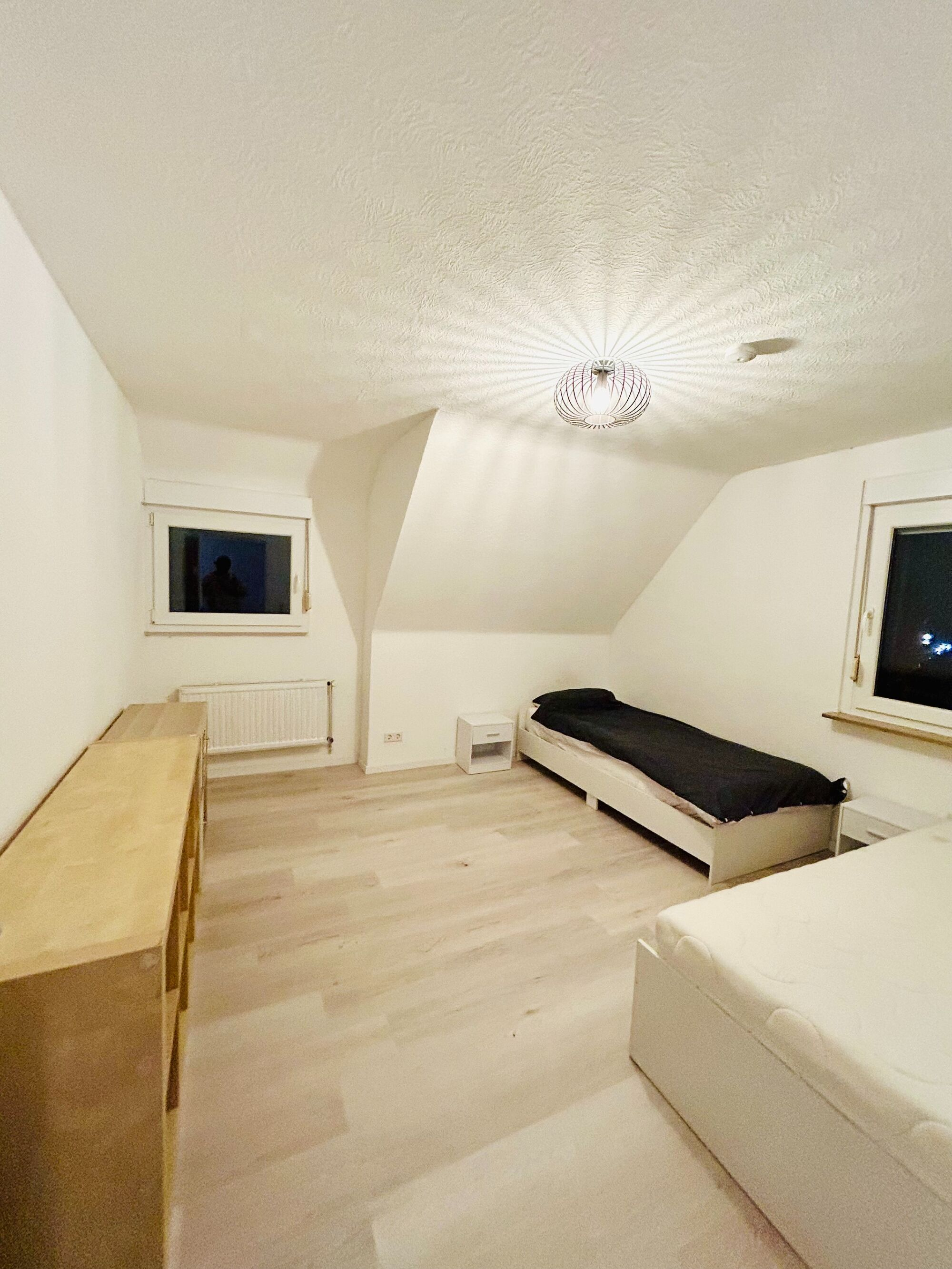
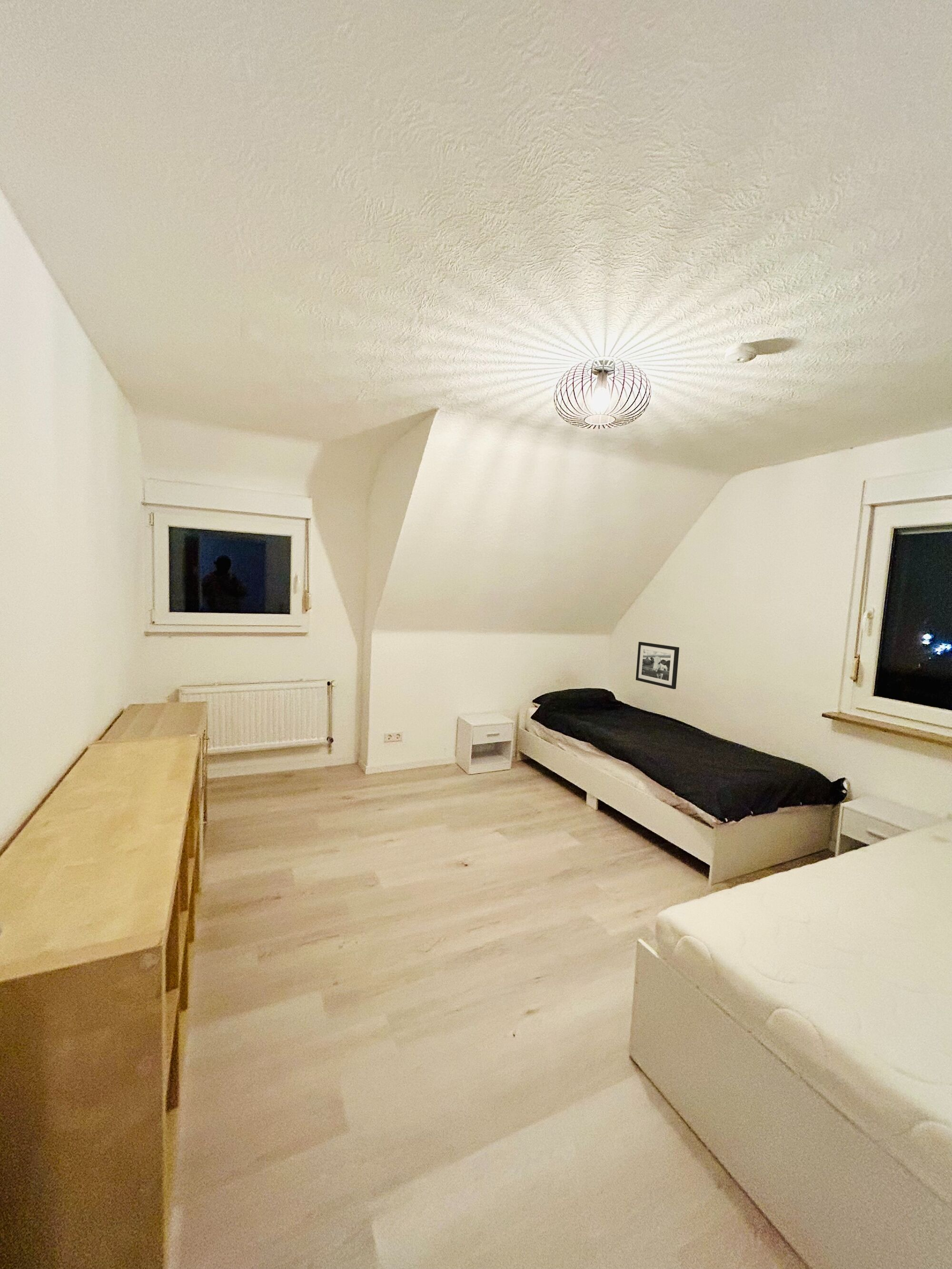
+ picture frame [635,641,680,690]
